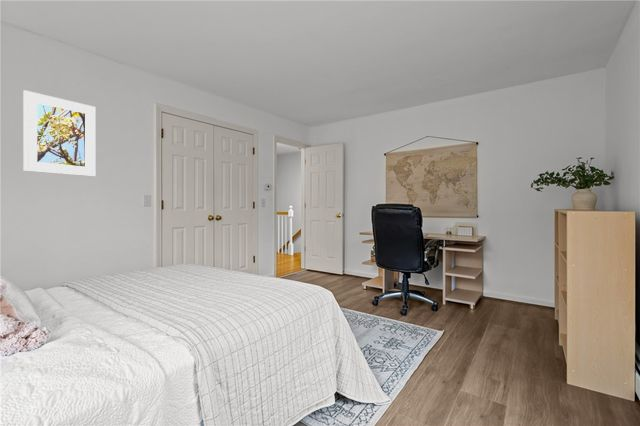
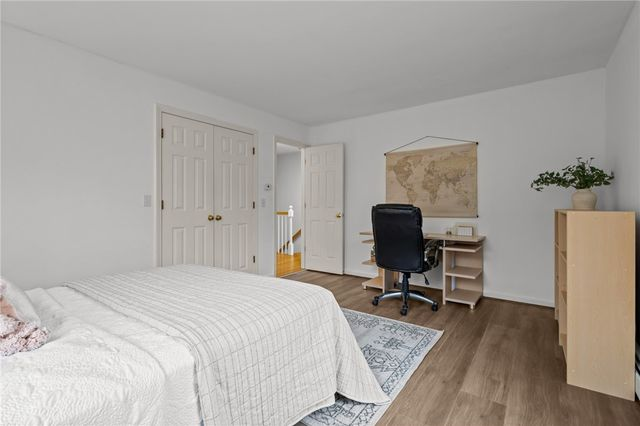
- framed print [22,89,97,177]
